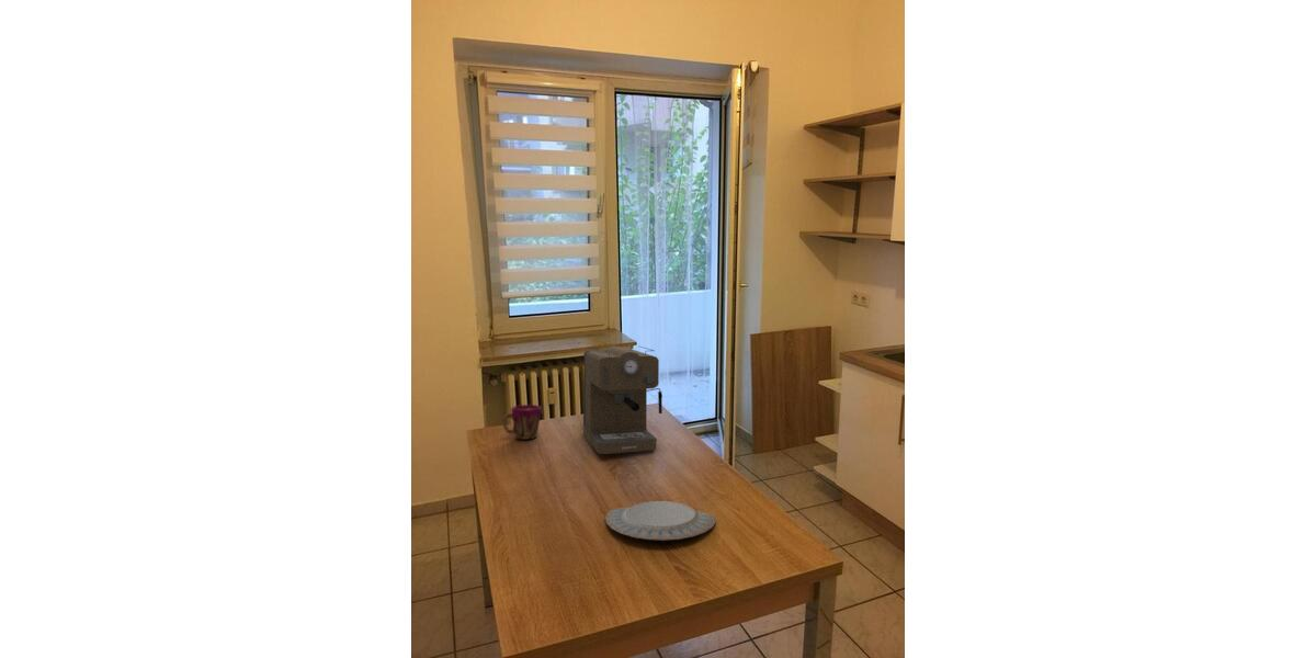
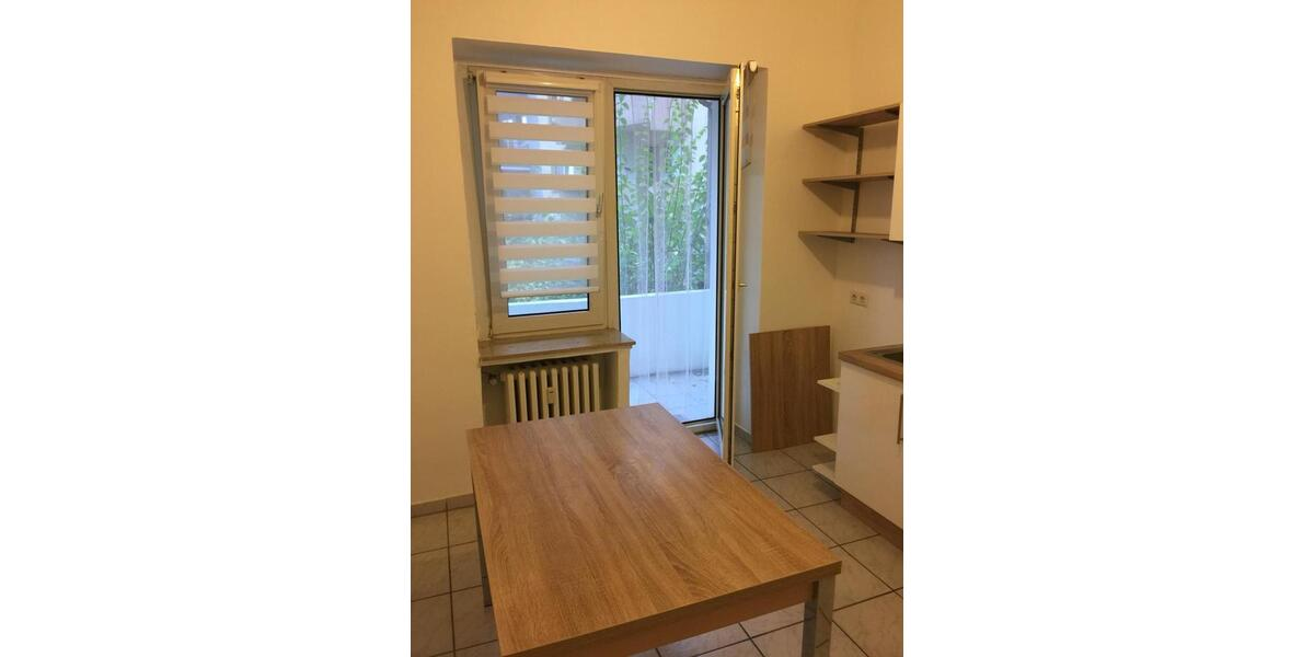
- coffee maker [582,345,663,455]
- cup [502,404,543,440]
- chinaware [604,500,717,542]
